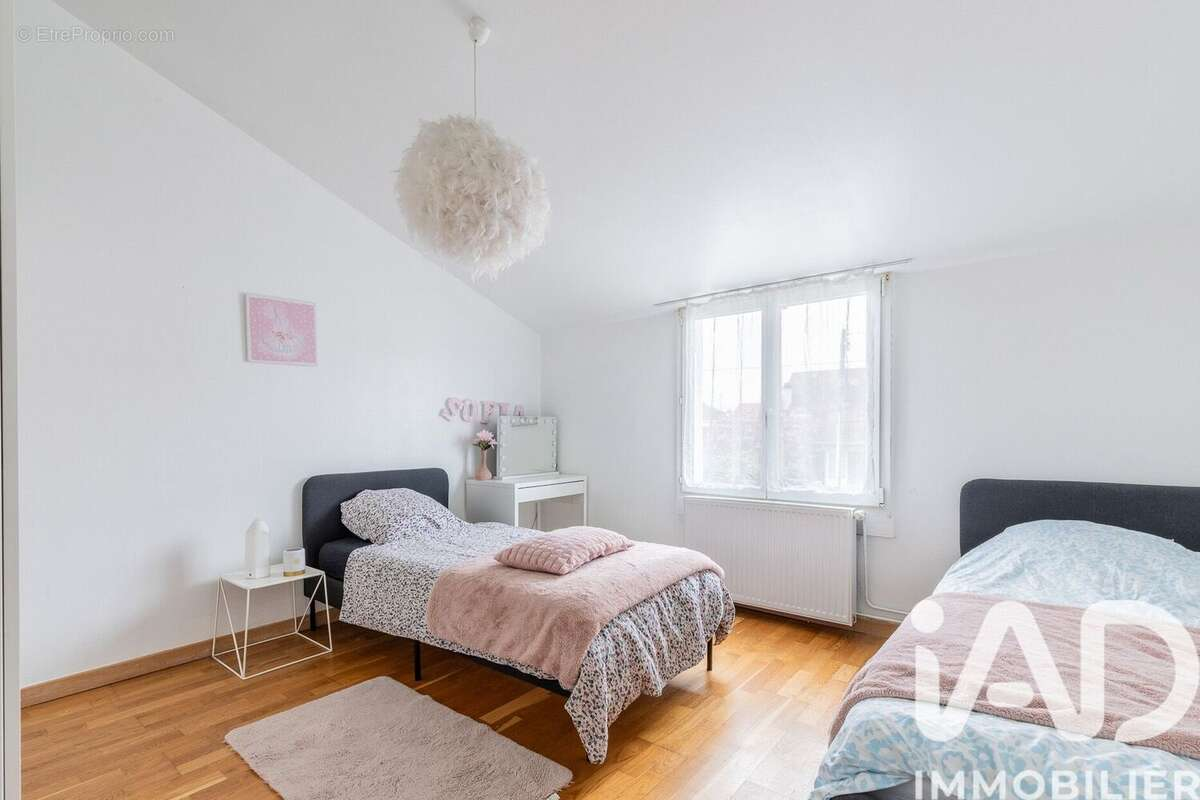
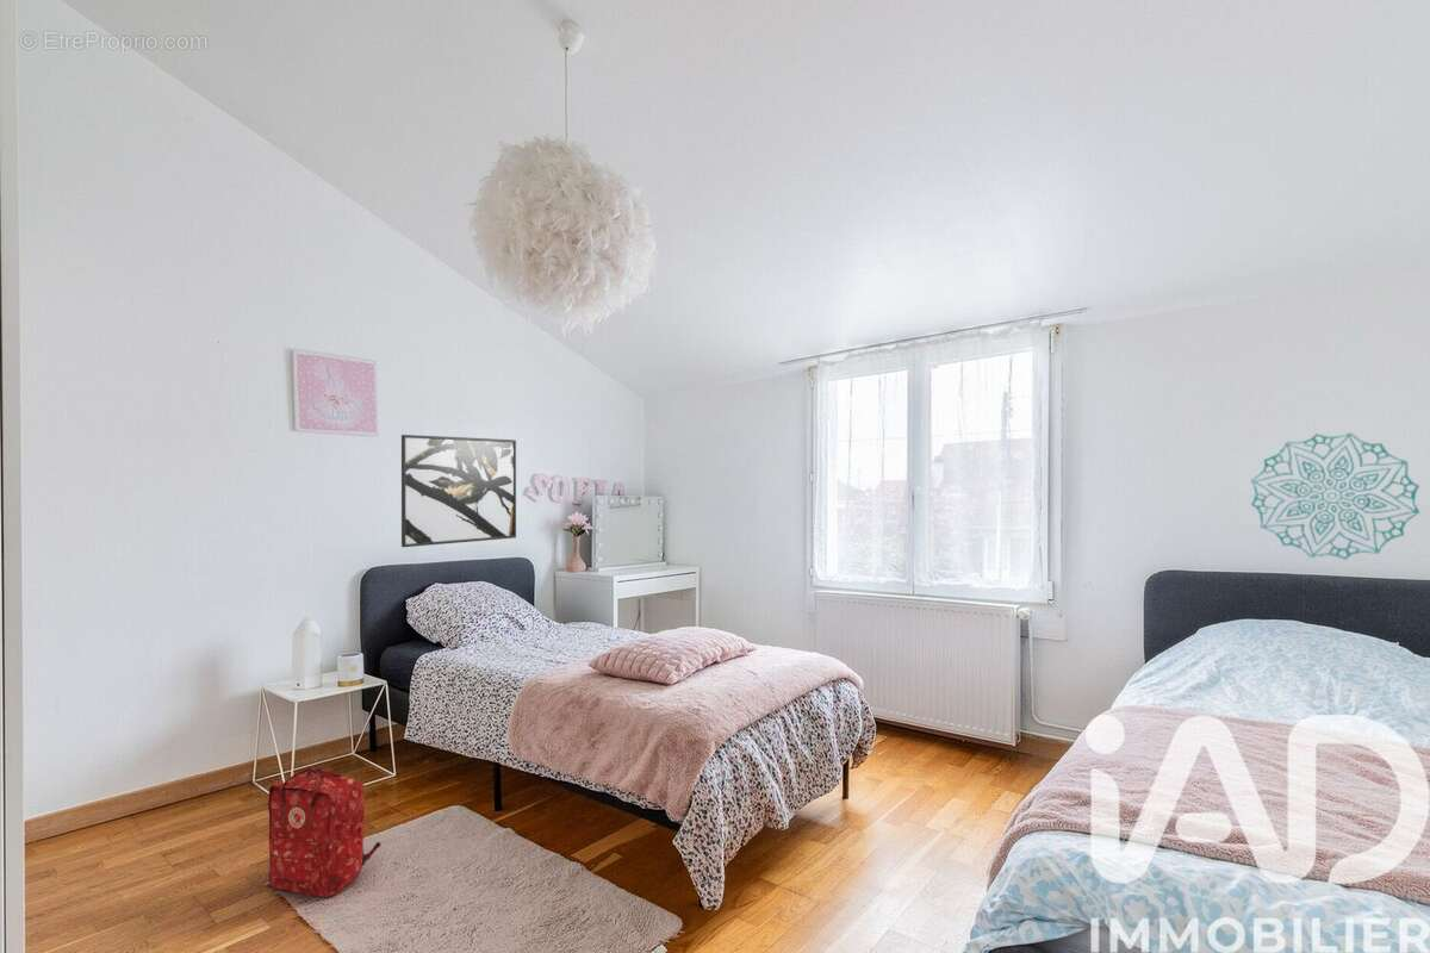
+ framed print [400,434,517,548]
+ wall decoration [1250,431,1420,561]
+ backpack [267,764,383,899]
